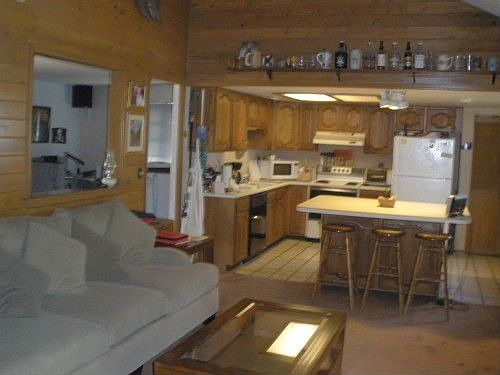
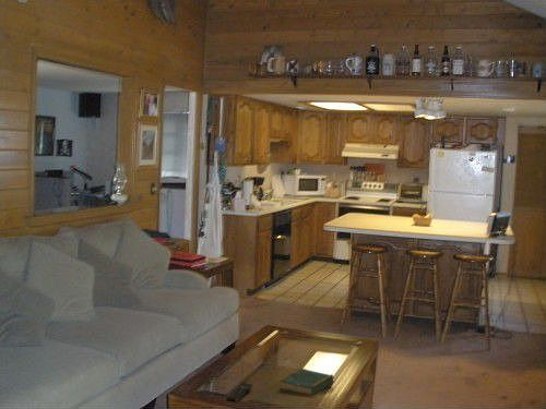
+ book [278,368,334,396]
+ remote control [225,382,253,402]
